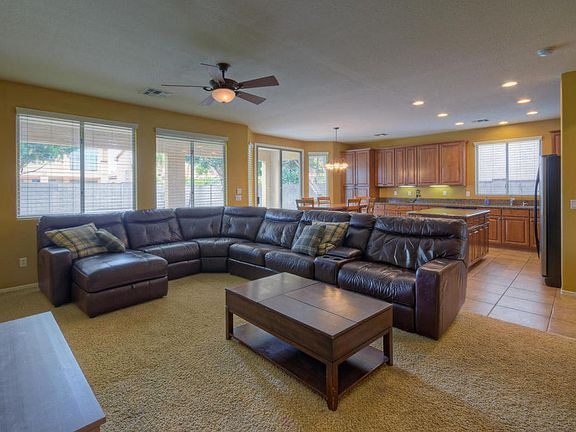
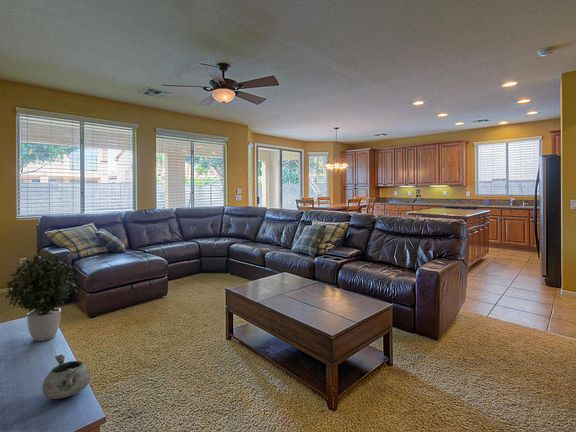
+ decorative bowl [41,353,92,400]
+ potted plant [3,253,80,342]
